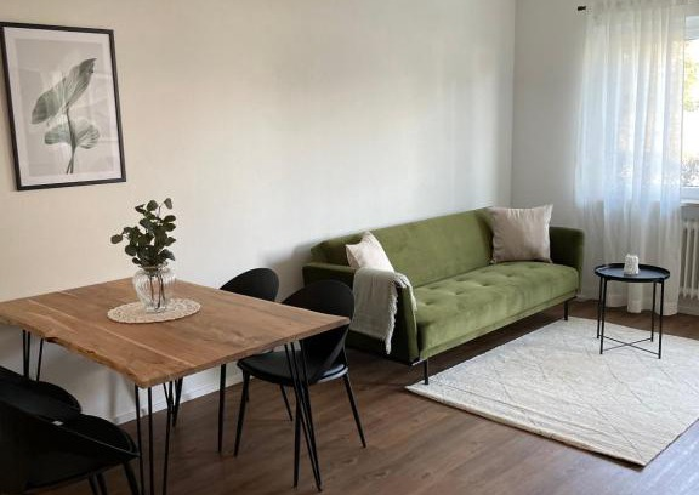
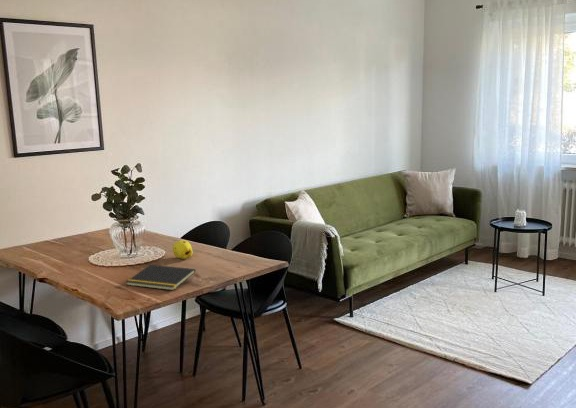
+ fruit [172,239,193,260]
+ notepad [125,264,197,291]
